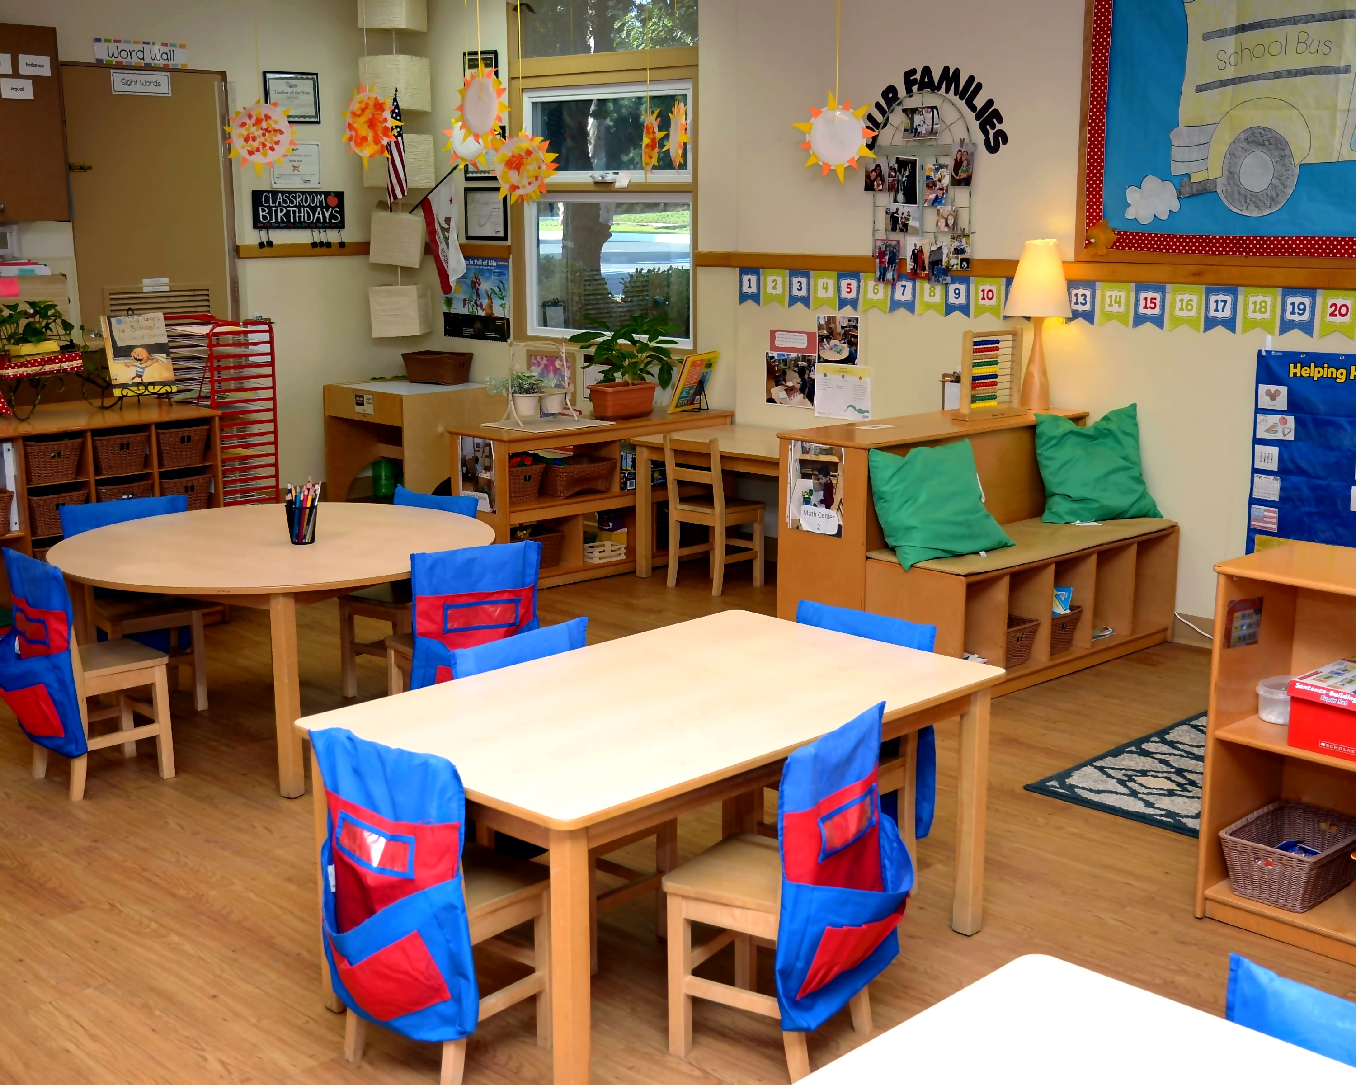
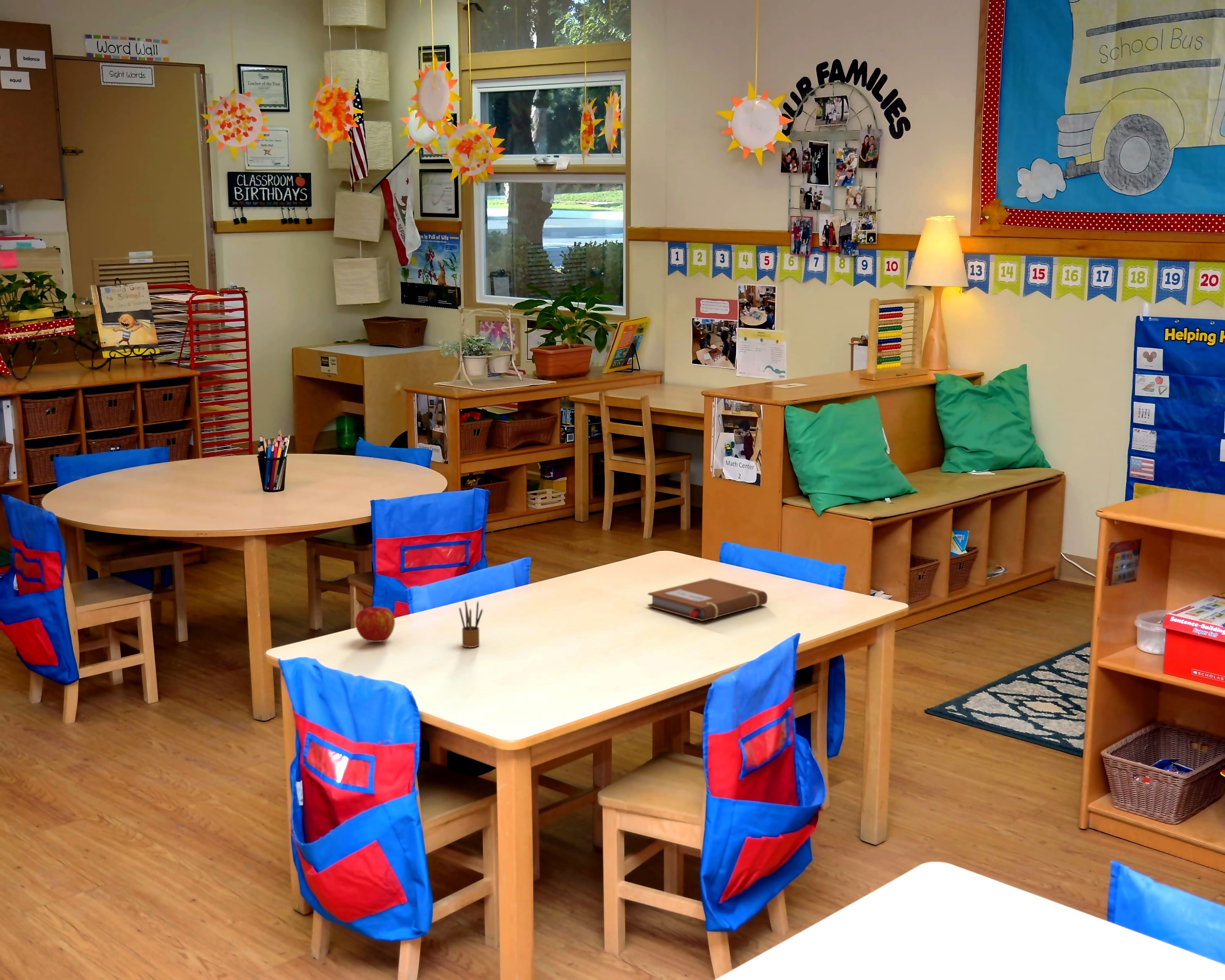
+ pencil box [458,600,483,648]
+ apple [355,606,395,642]
+ notebook [647,578,768,621]
